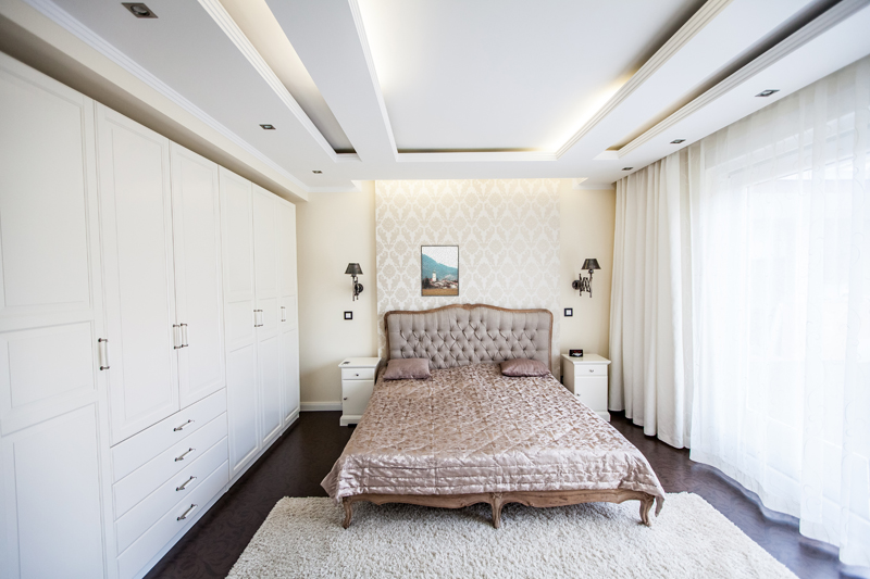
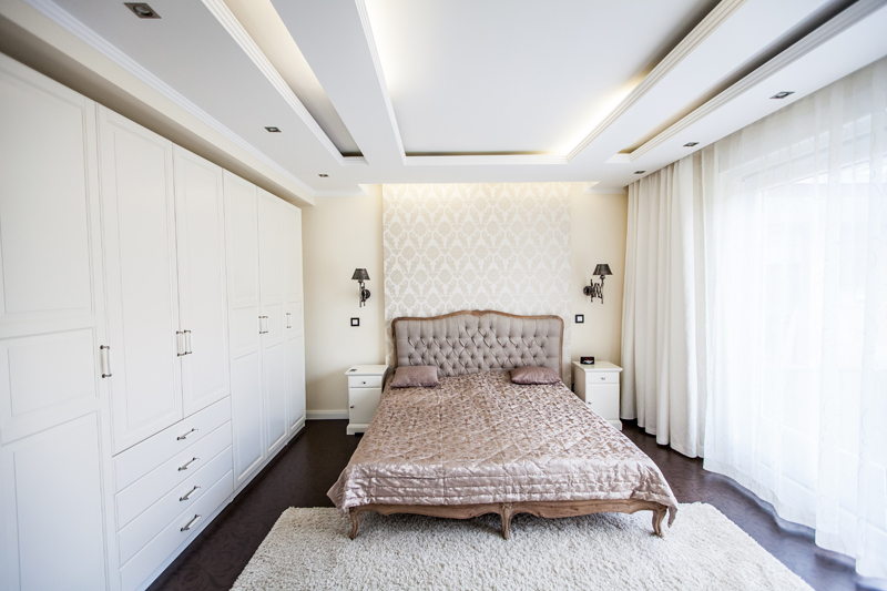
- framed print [420,244,460,298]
